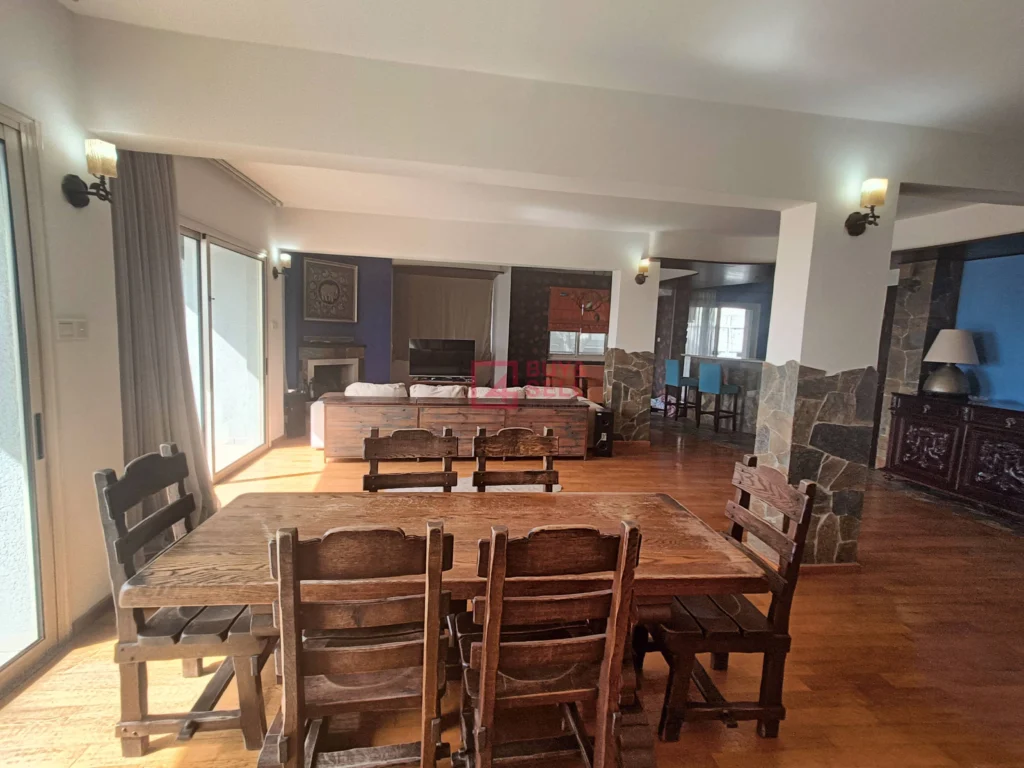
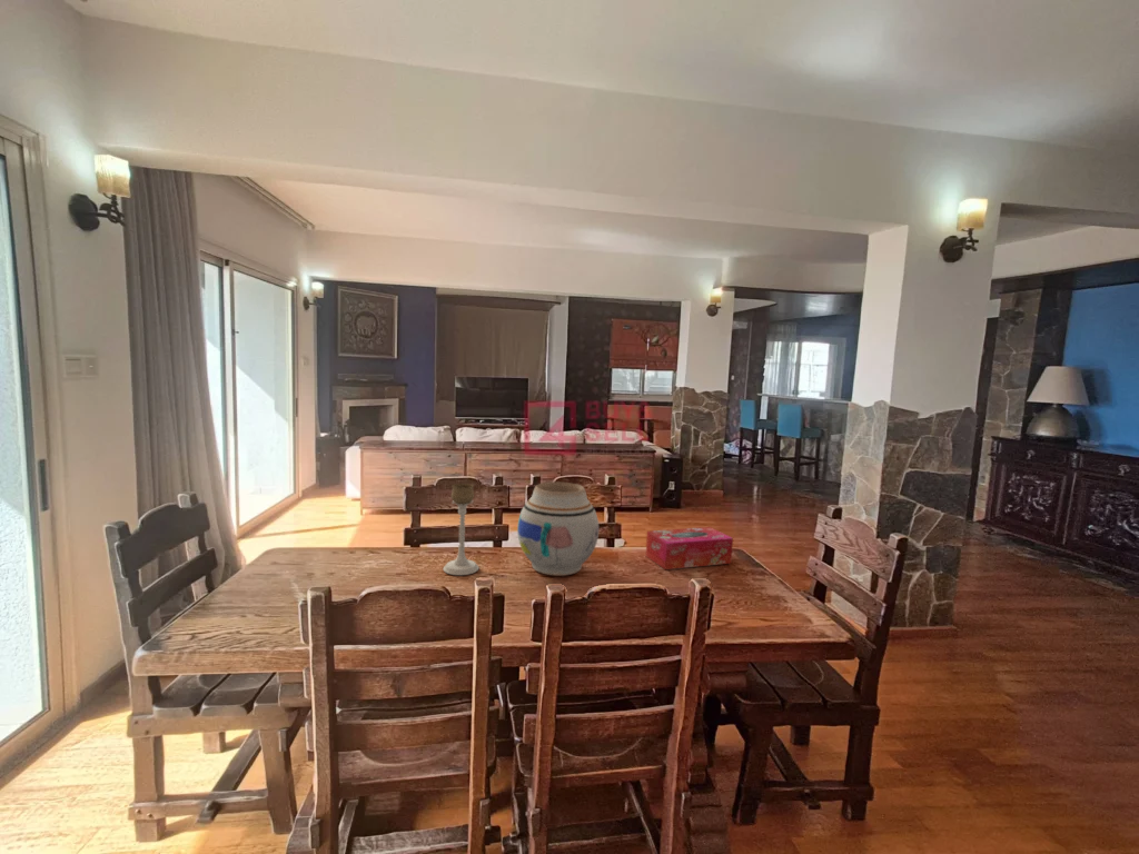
+ candle holder [442,483,481,576]
+ vase [516,480,600,577]
+ tissue box [645,526,734,570]
